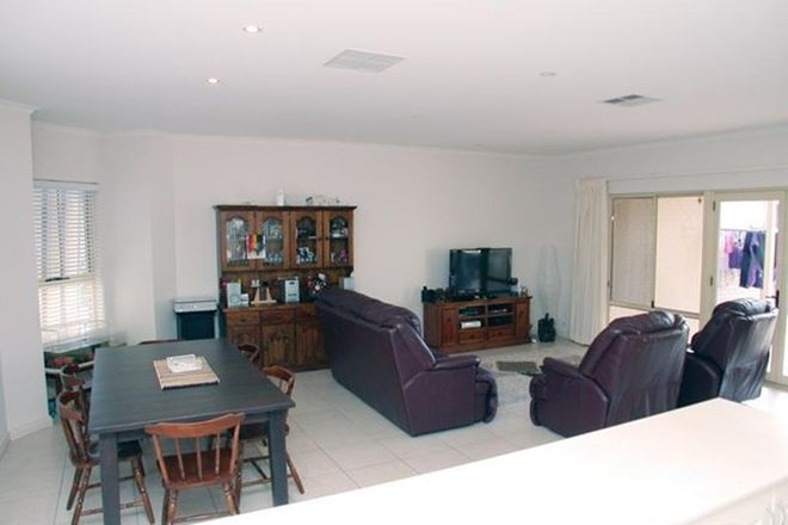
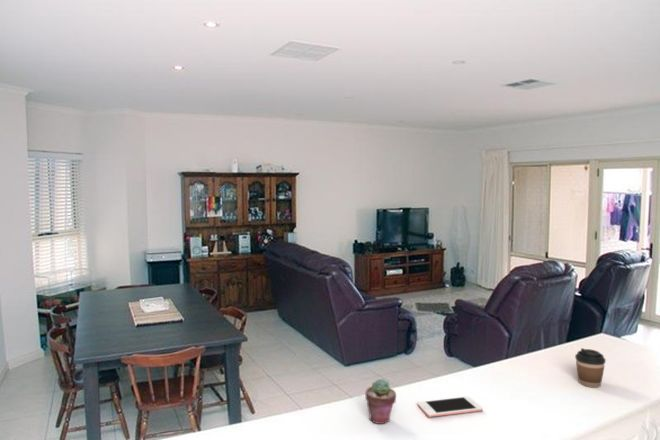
+ coffee cup [574,347,607,389]
+ potted succulent [364,378,397,425]
+ cell phone [416,396,483,418]
